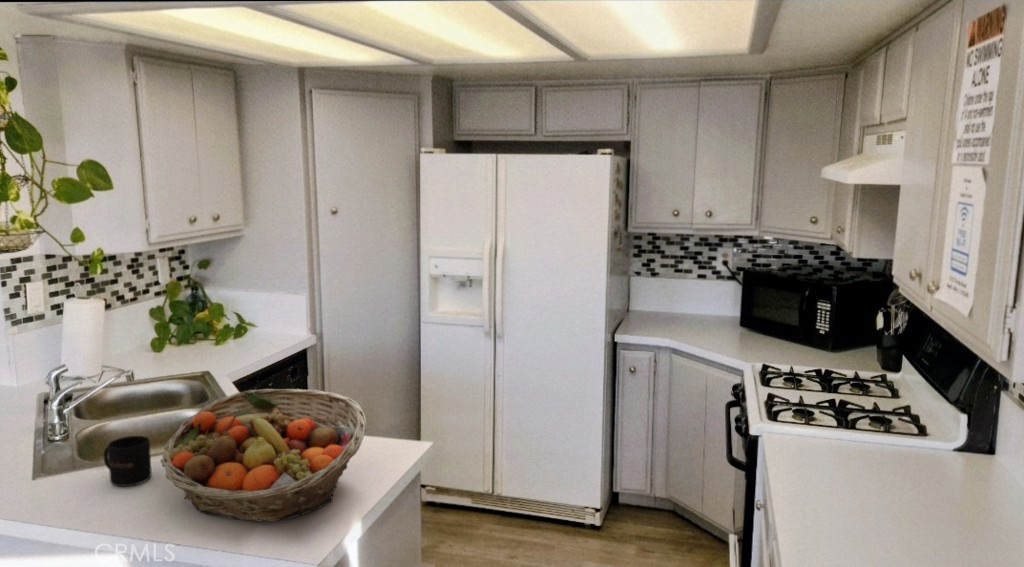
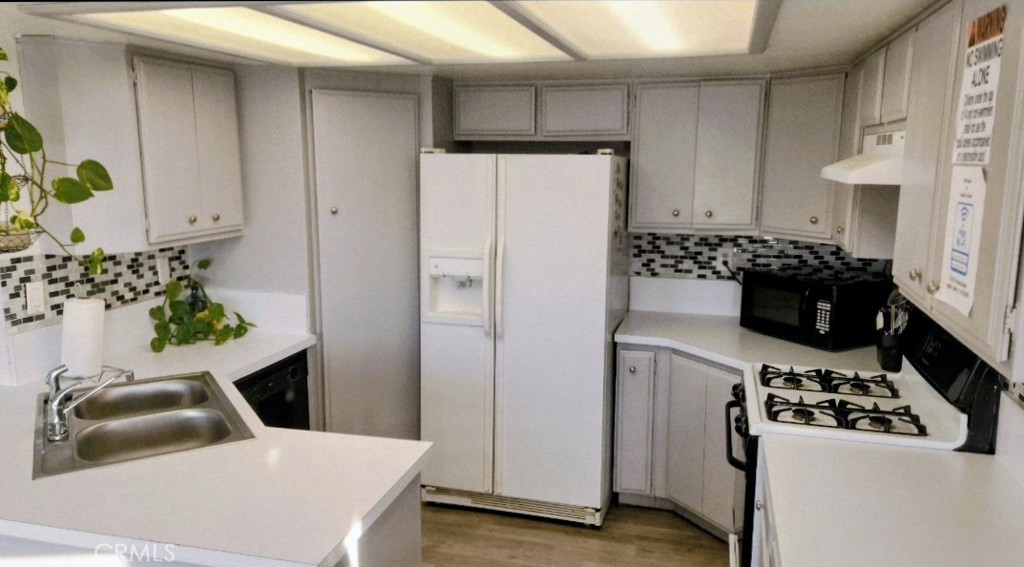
- mug [103,435,153,487]
- fruit basket [159,388,368,522]
